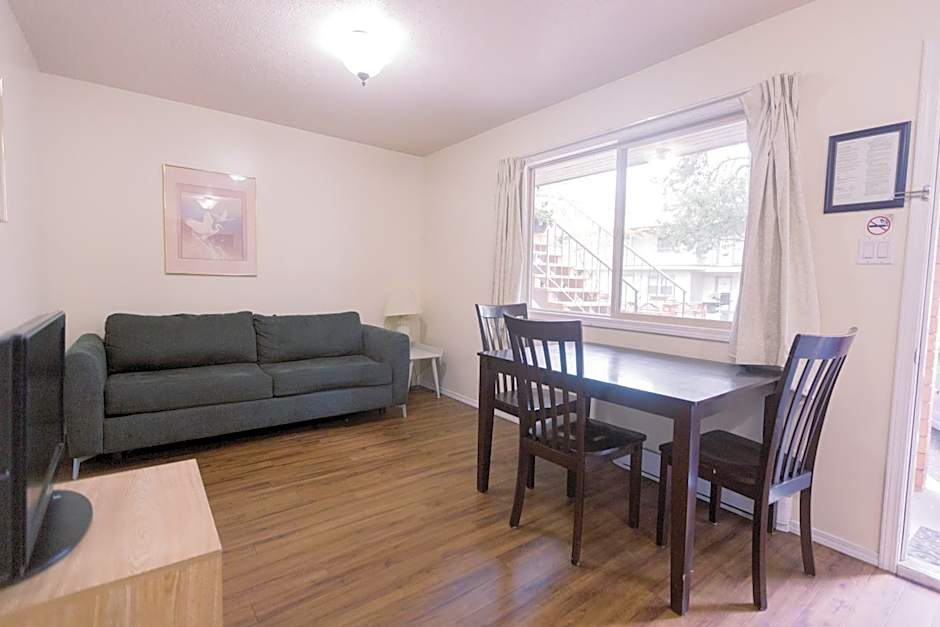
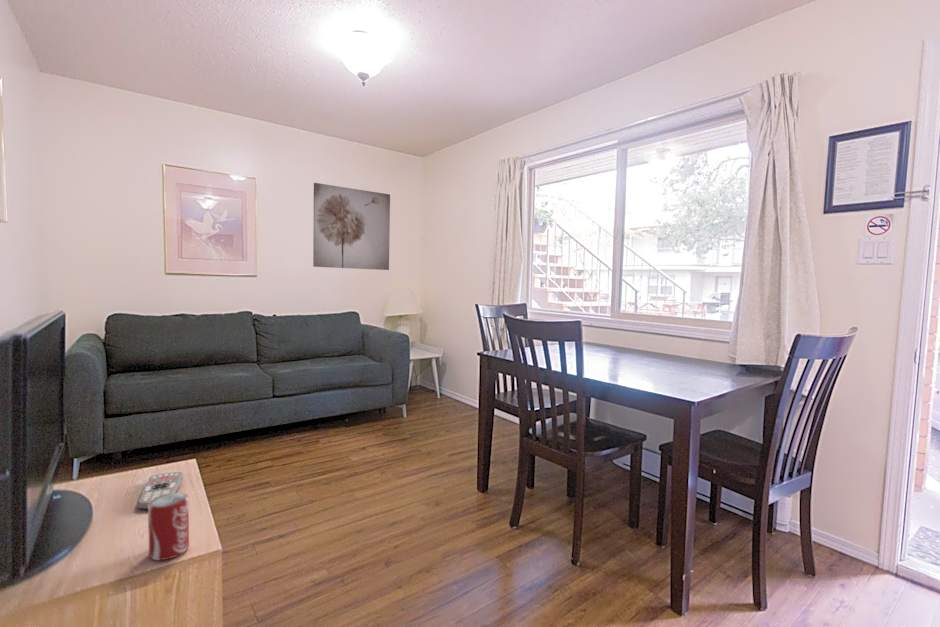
+ remote control [136,471,184,511]
+ beverage can [147,491,190,561]
+ wall art [312,182,391,271]
